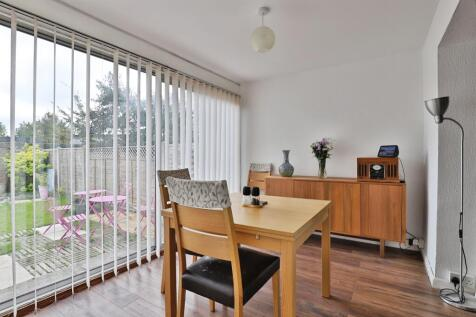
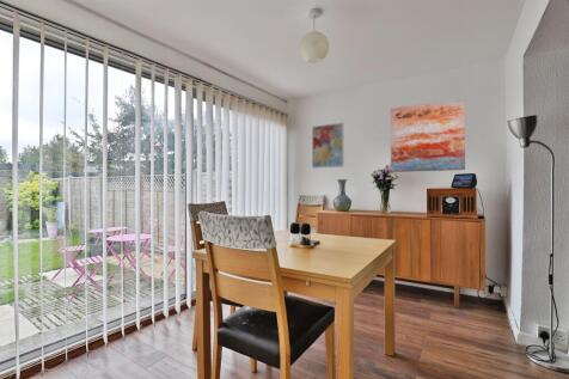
+ wall art [311,122,345,170]
+ wall art [390,97,466,173]
